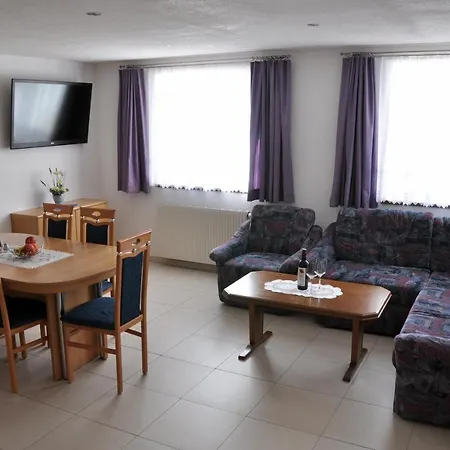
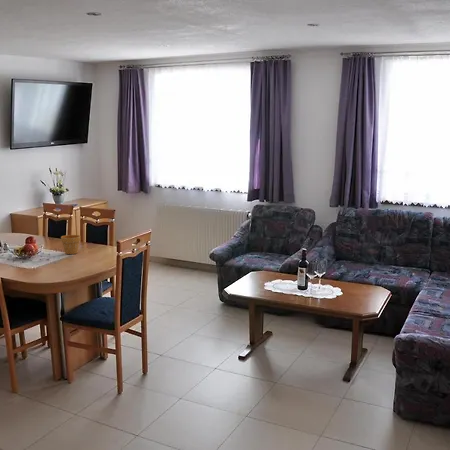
+ flower pot [60,234,81,255]
